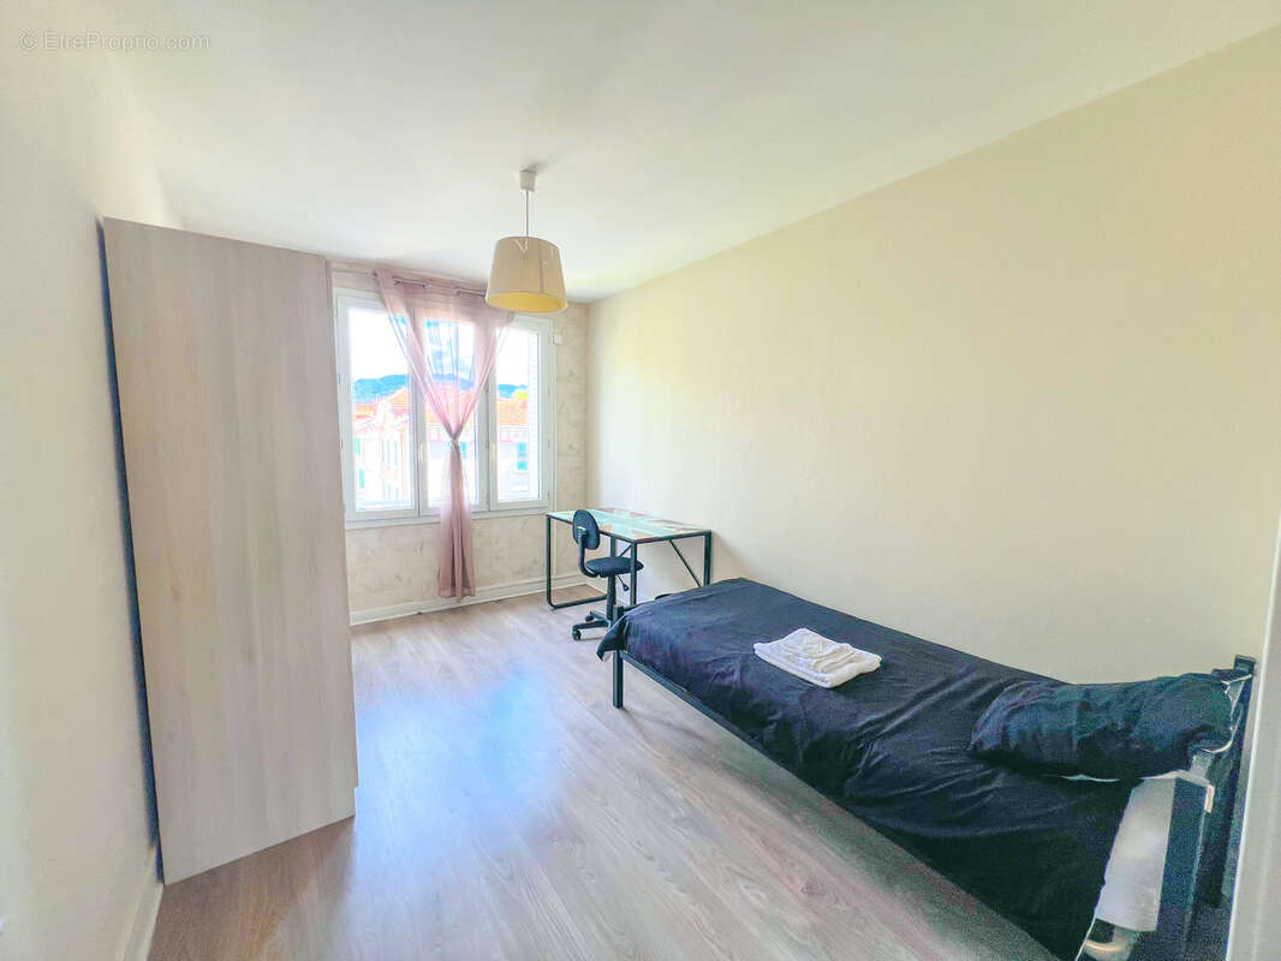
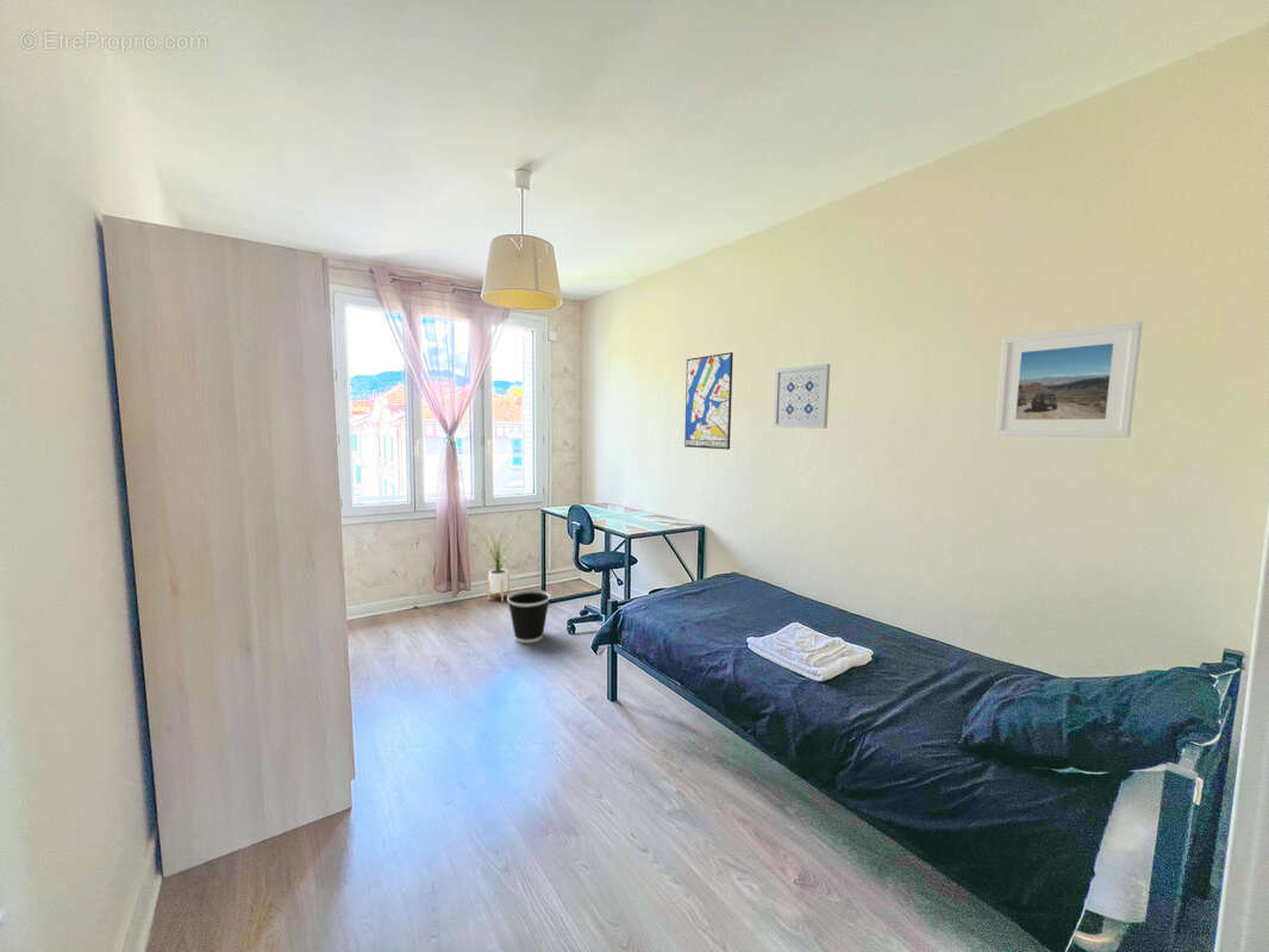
+ wall art [773,363,831,430]
+ house plant [480,527,517,603]
+ wall art [683,351,734,451]
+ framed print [994,320,1144,439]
+ wastebasket [506,589,551,644]
